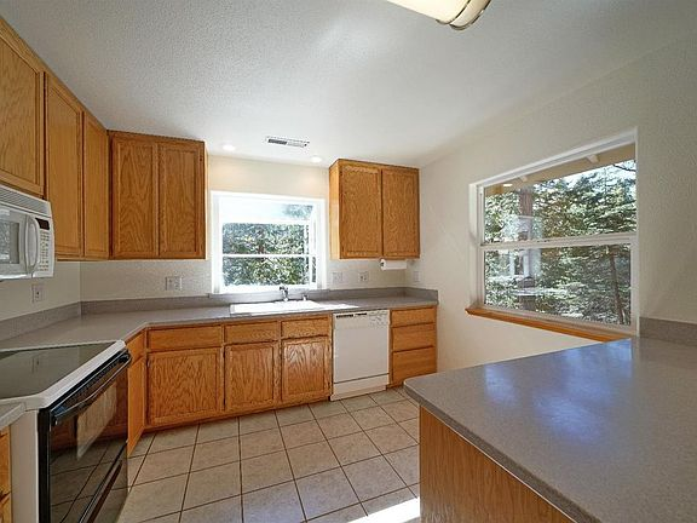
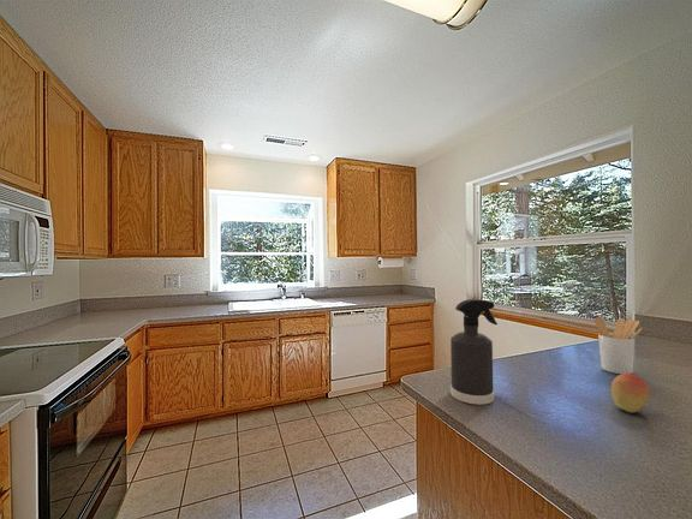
+ utensil holder [593,316,643,375]
+ spray bottle [449,298,499,406]
+ fruit [610,374,651,413]
